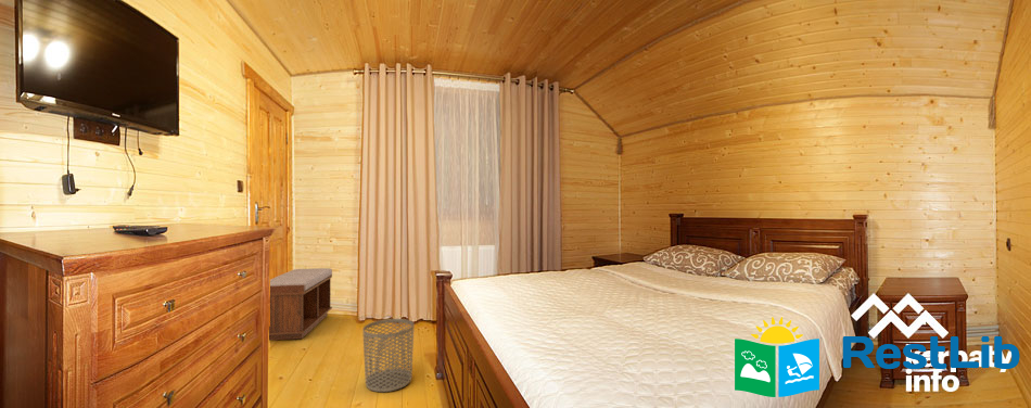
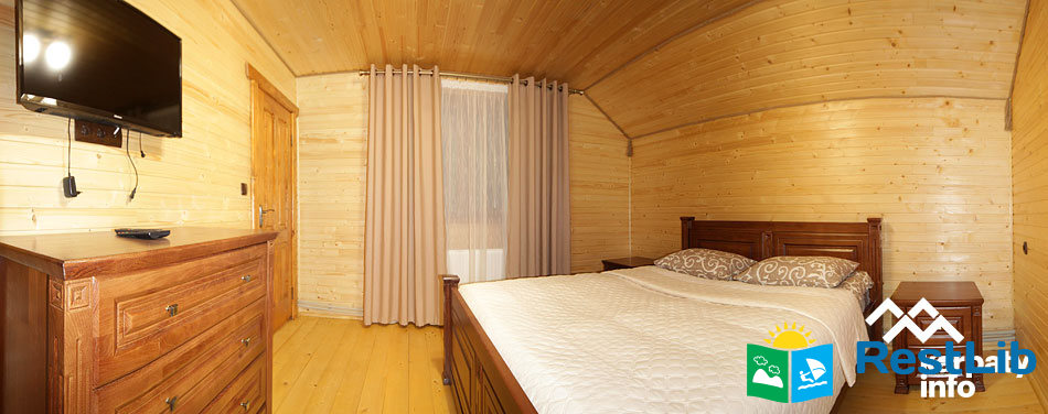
- waste bin [362,318,415,393]
- bench [268,267,333,342]
